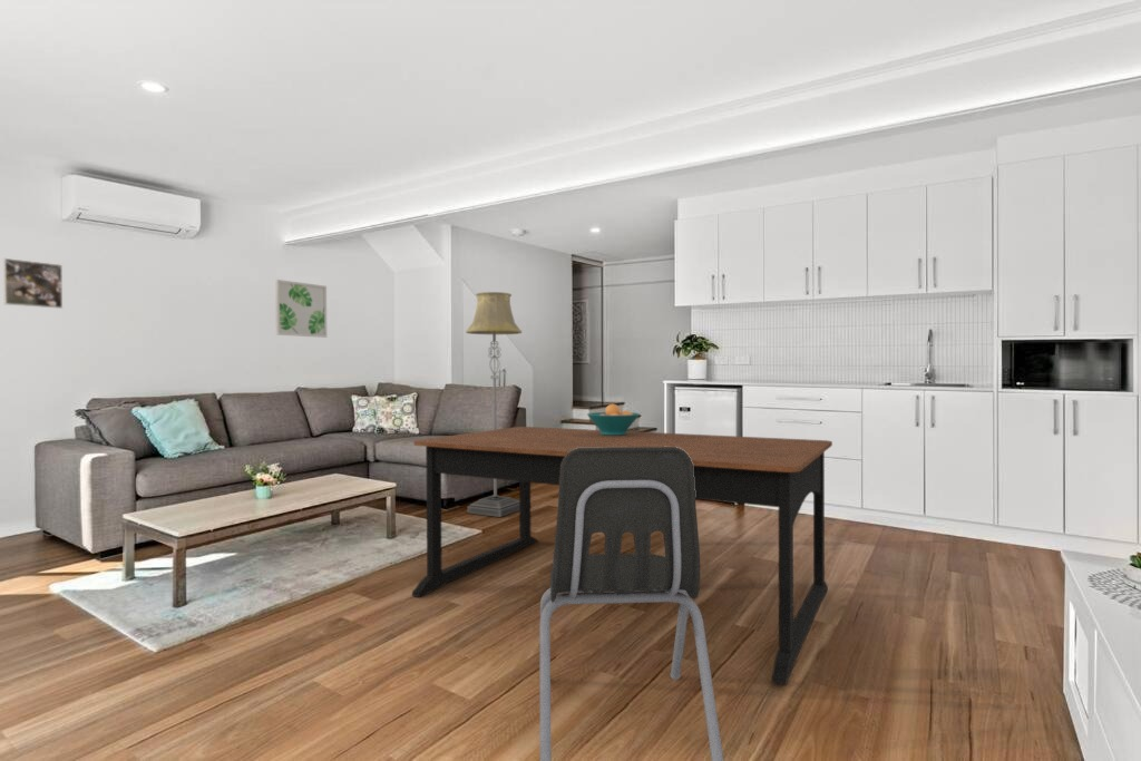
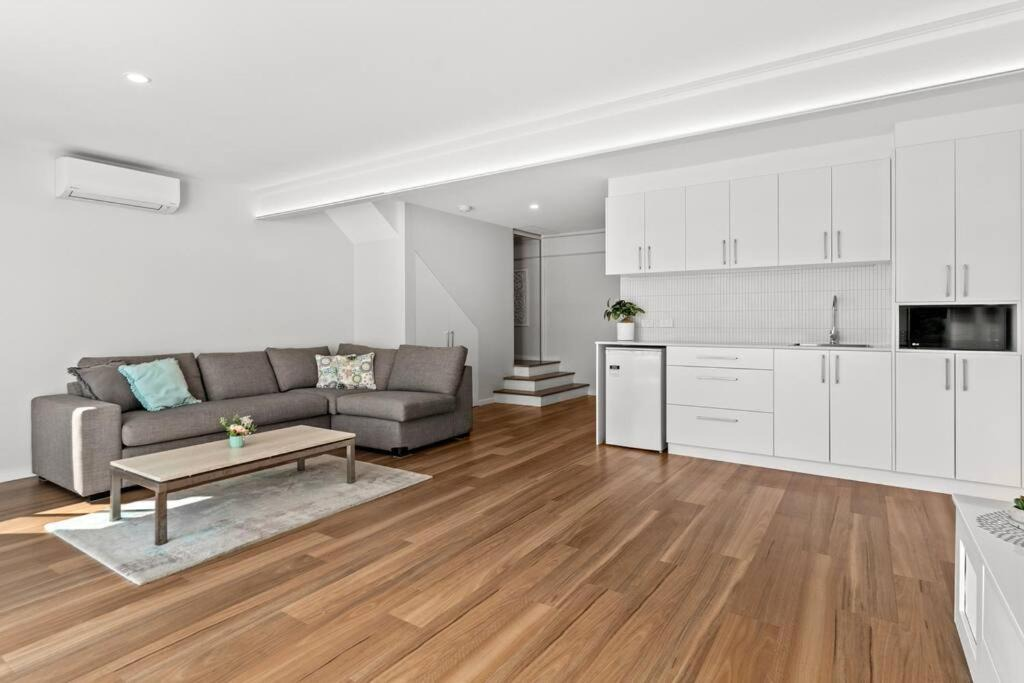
- dining chair [539,447,724,761]
- fruit bowl [586,403,641,436]
- floor lamp [465,291,523,518]
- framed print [2,257,64,310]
- wall art [274,279,328,339]
- dining table [411,426,833,686]
